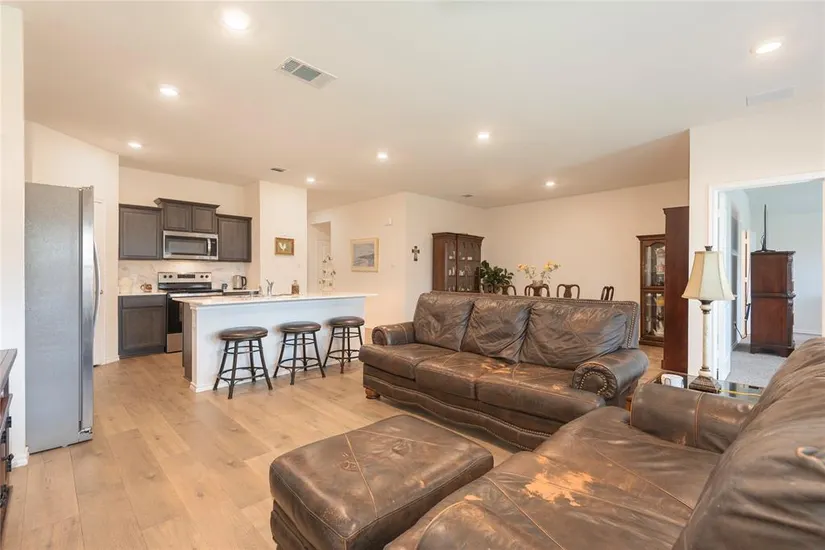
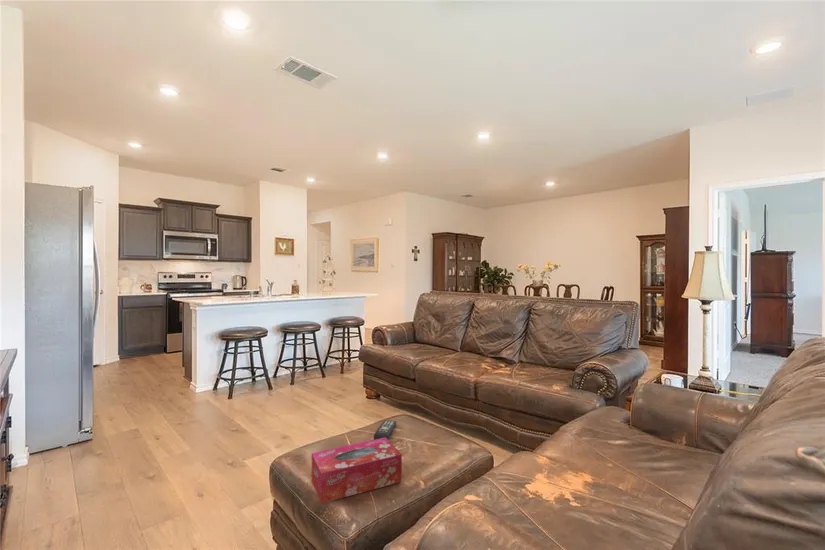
+ tissue box [311,438,403,504]
+ remote control [373,419,397,440]
